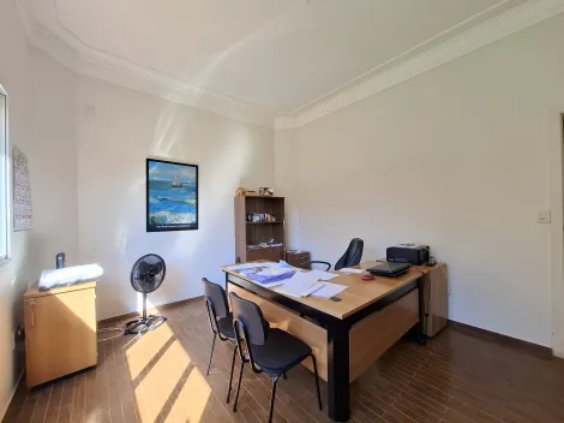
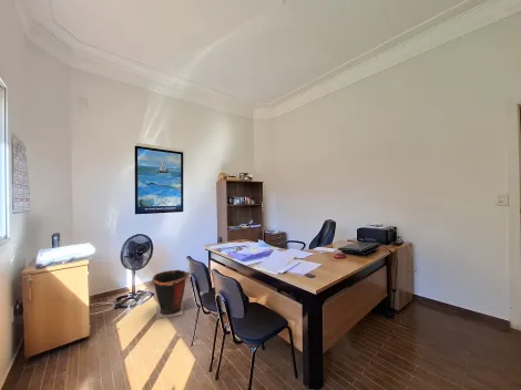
+ waste bin [151,268,188,320]
